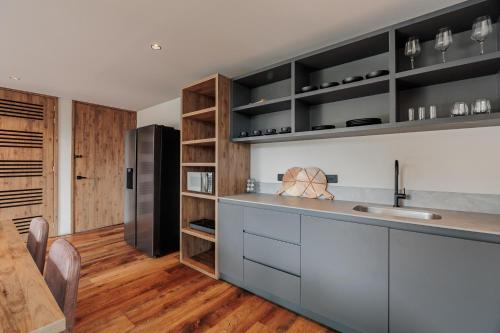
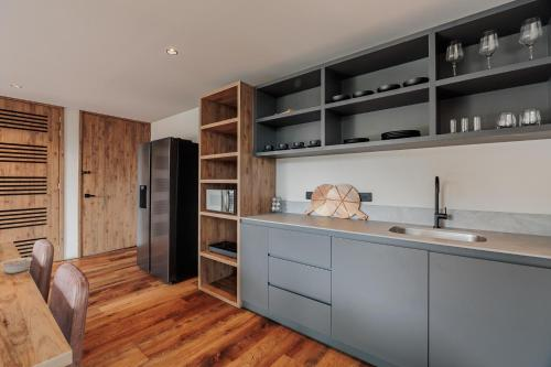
+ legume [0,253,34,274]
